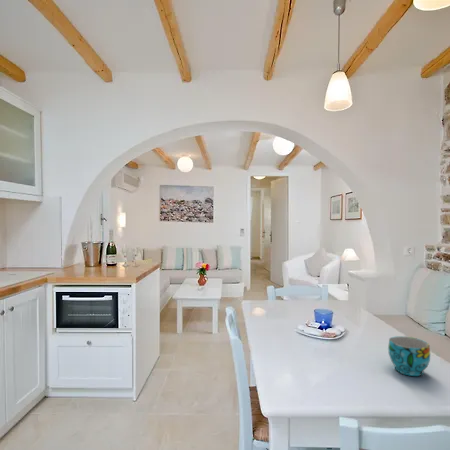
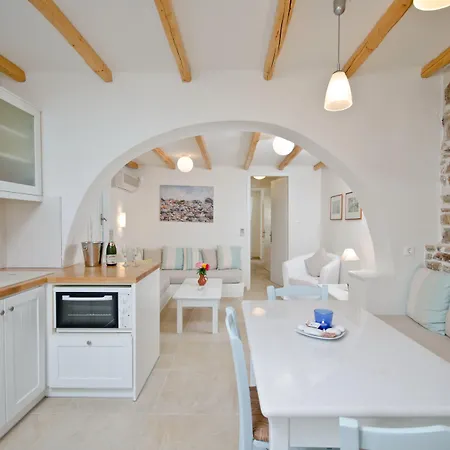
- cup [387,335,431,377]
